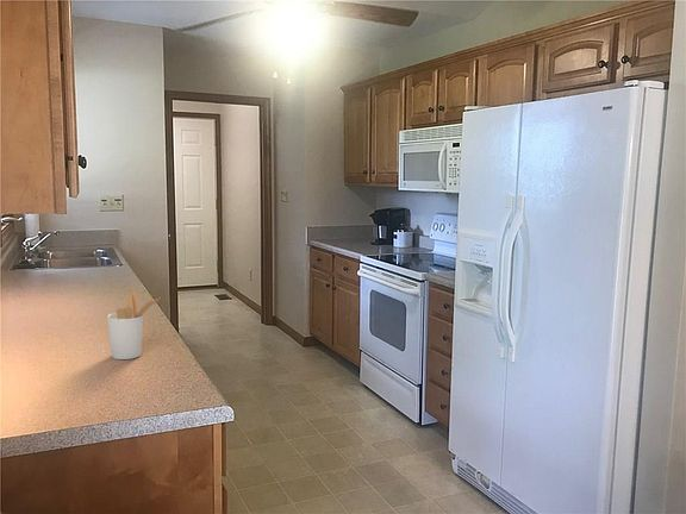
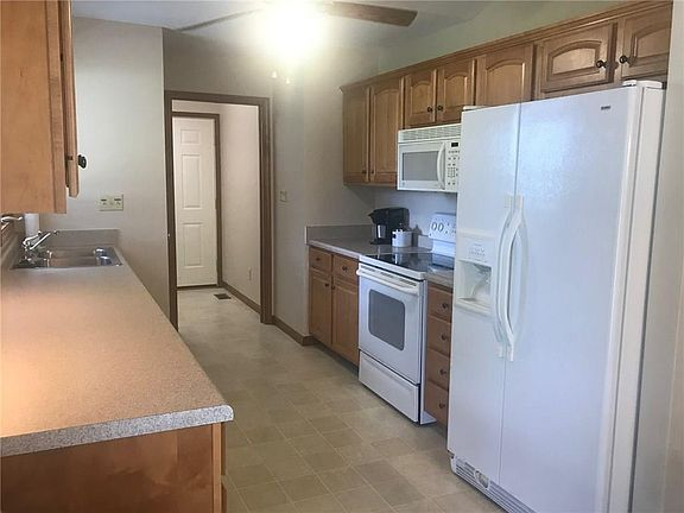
- utensil holder [106,292,162,361]
